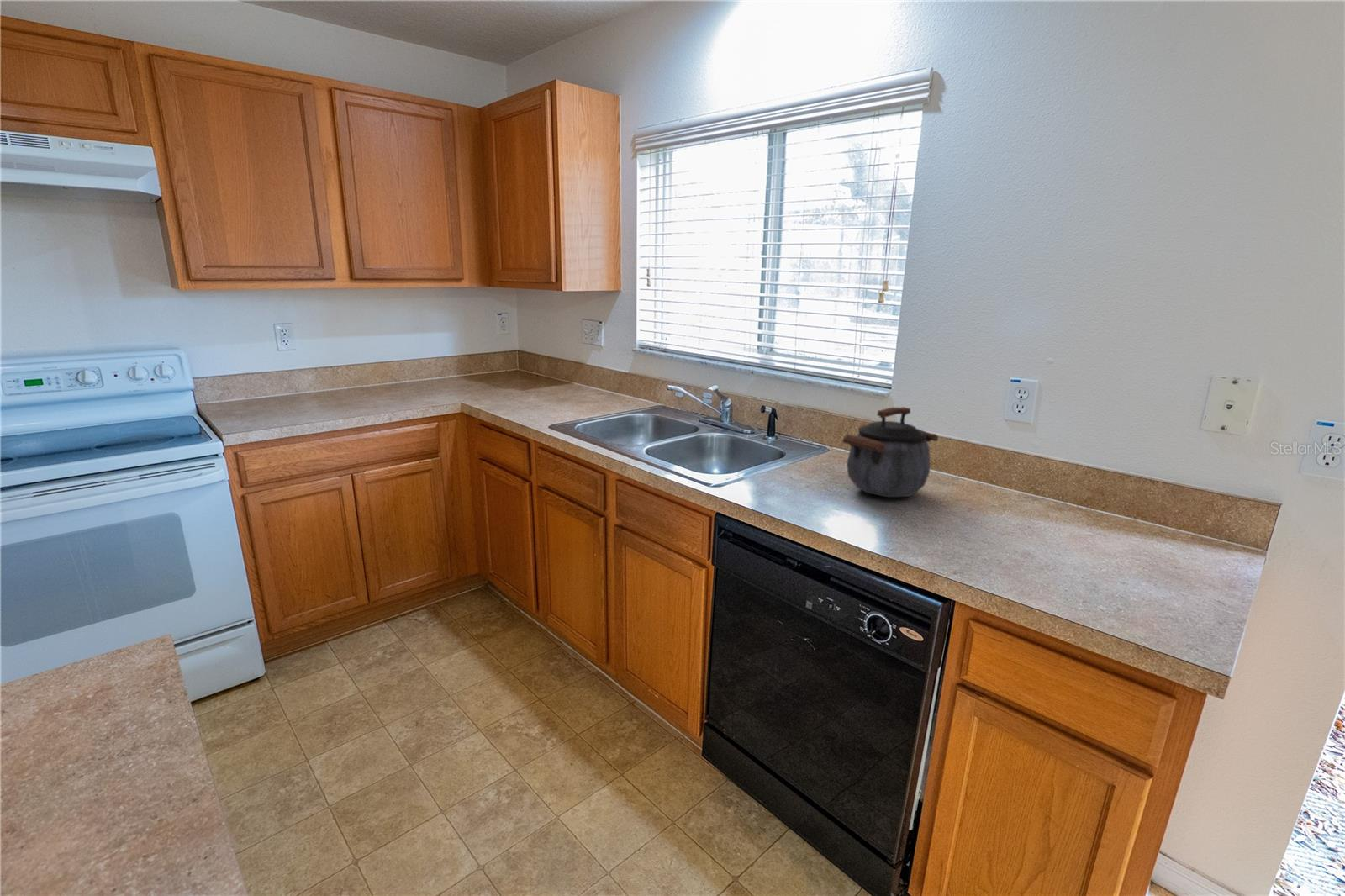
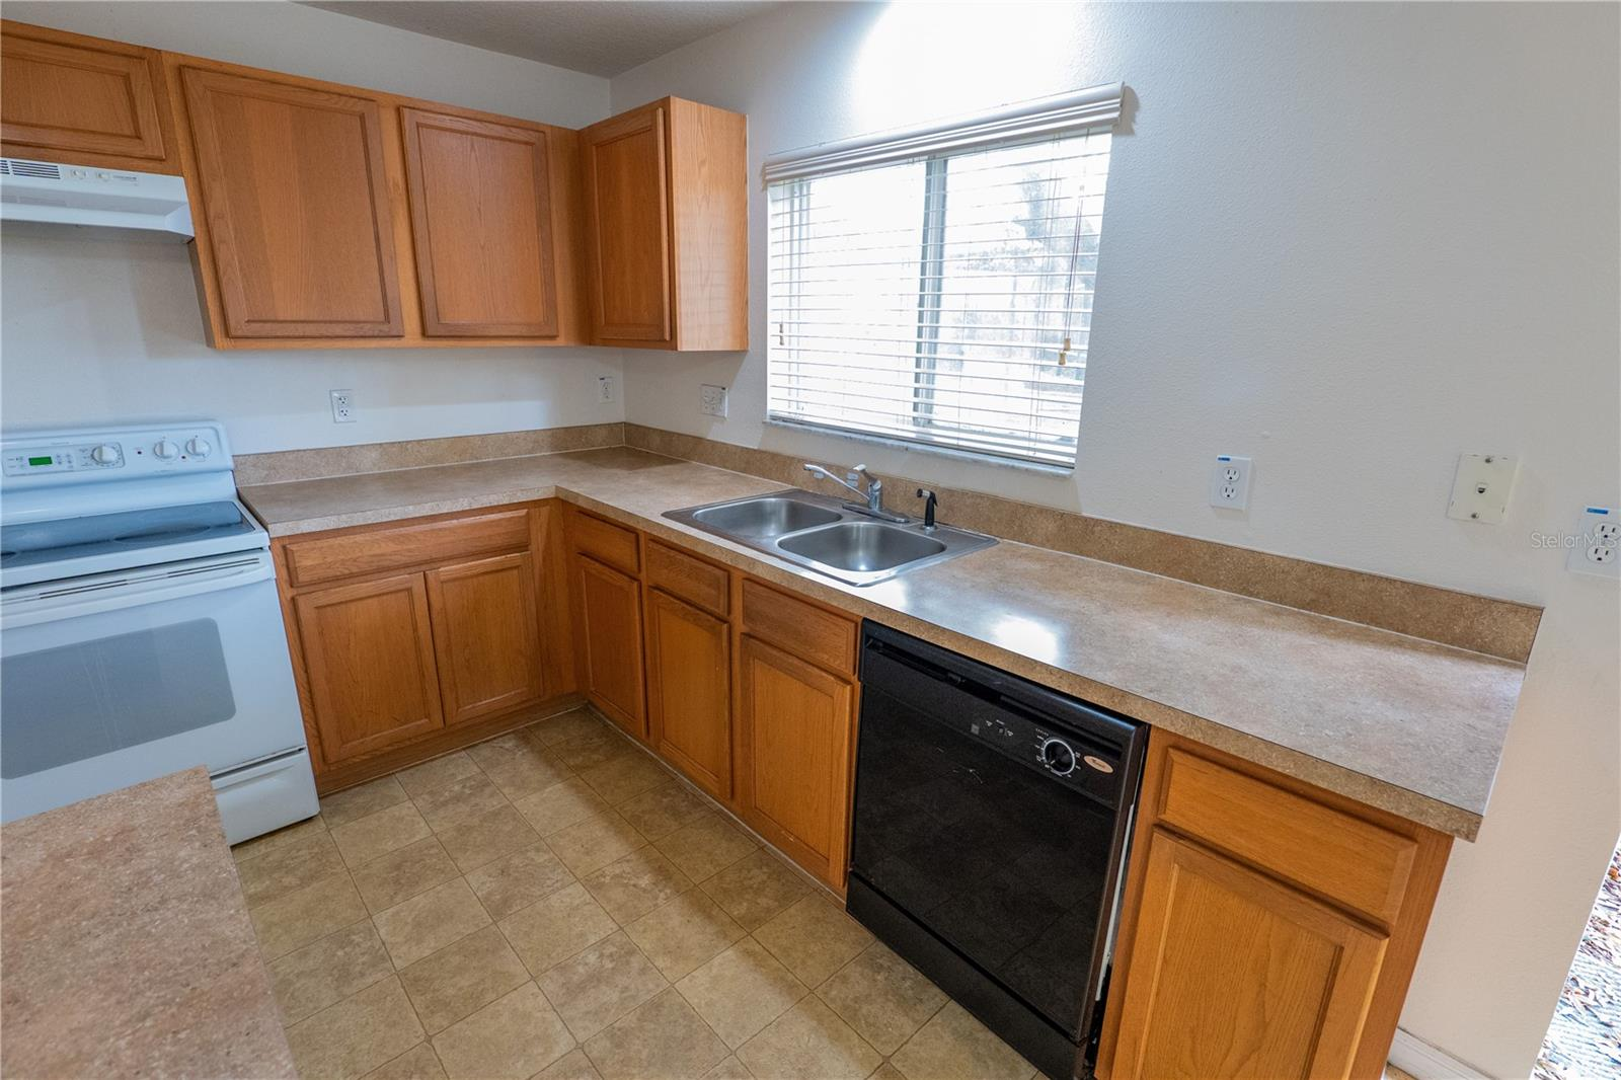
- kettle [841,406,939,498]
